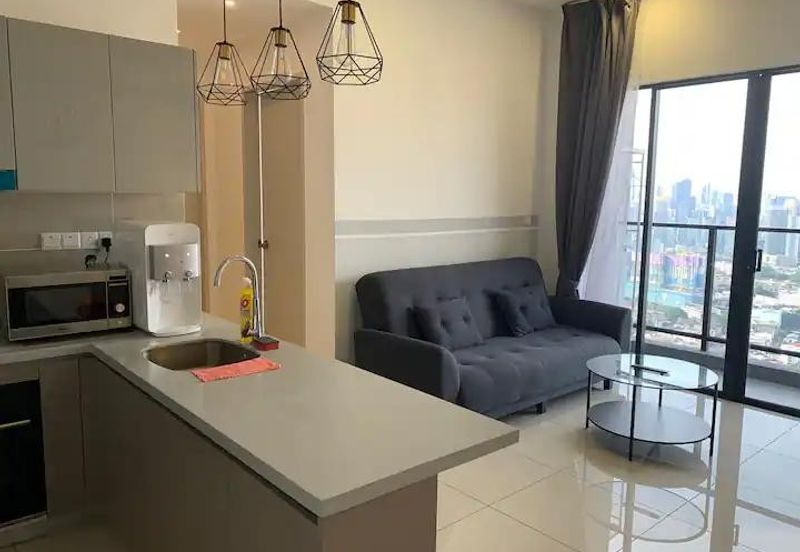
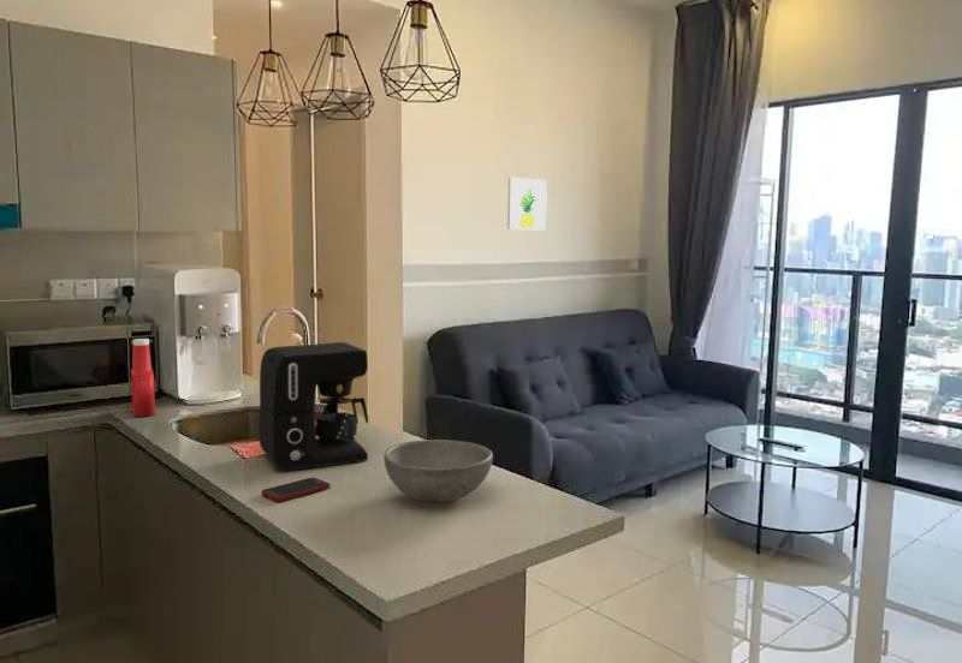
+ bowl [382,438,494,503]
+ coffee maker [257,341,369,471]
+ wall art [506,177,548,232]
+ cell phone [260,477,331,502]
+ soap bottle [130,338,156,418]
